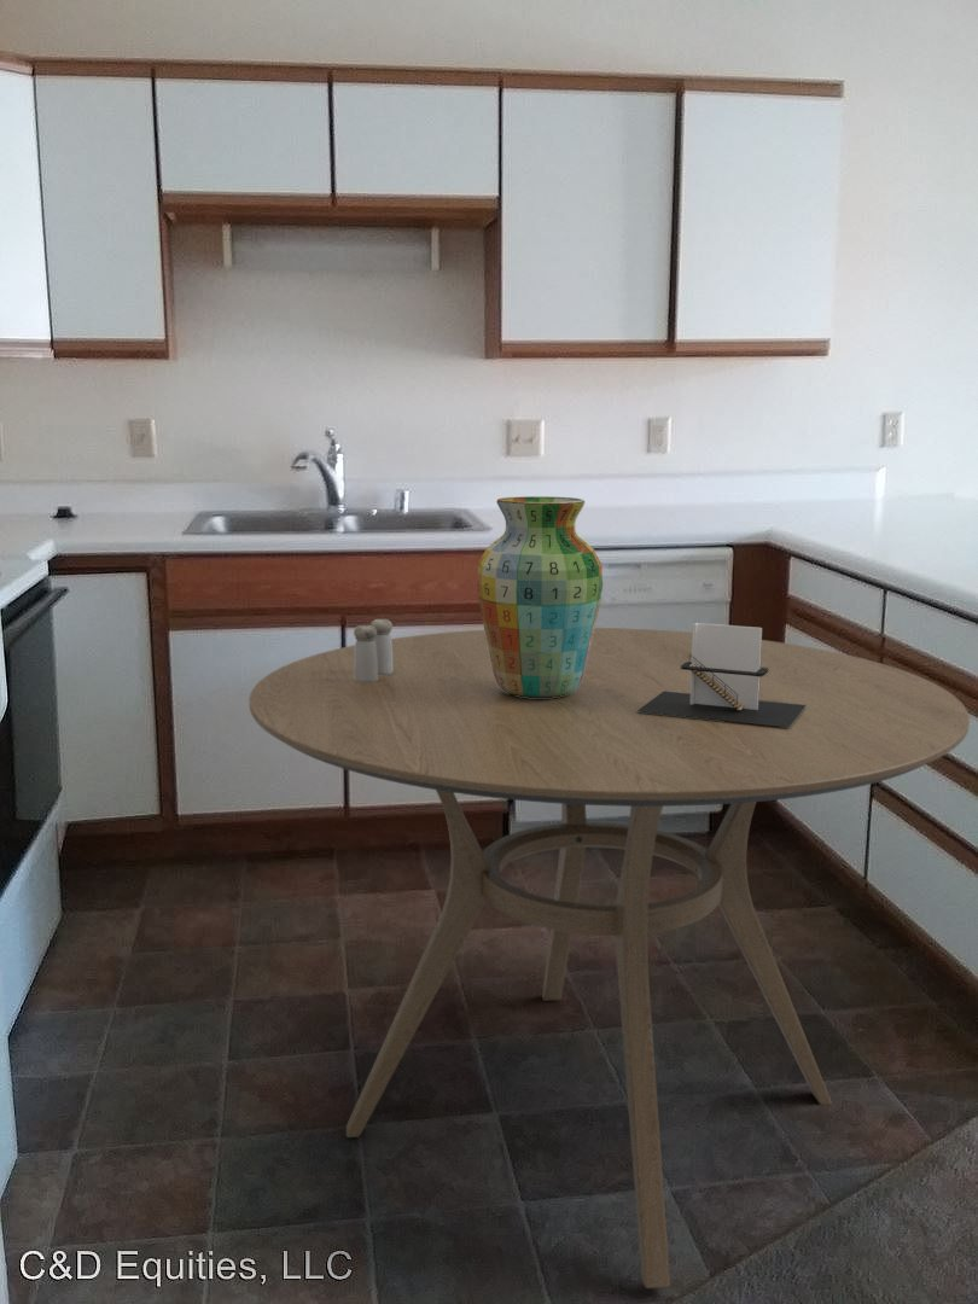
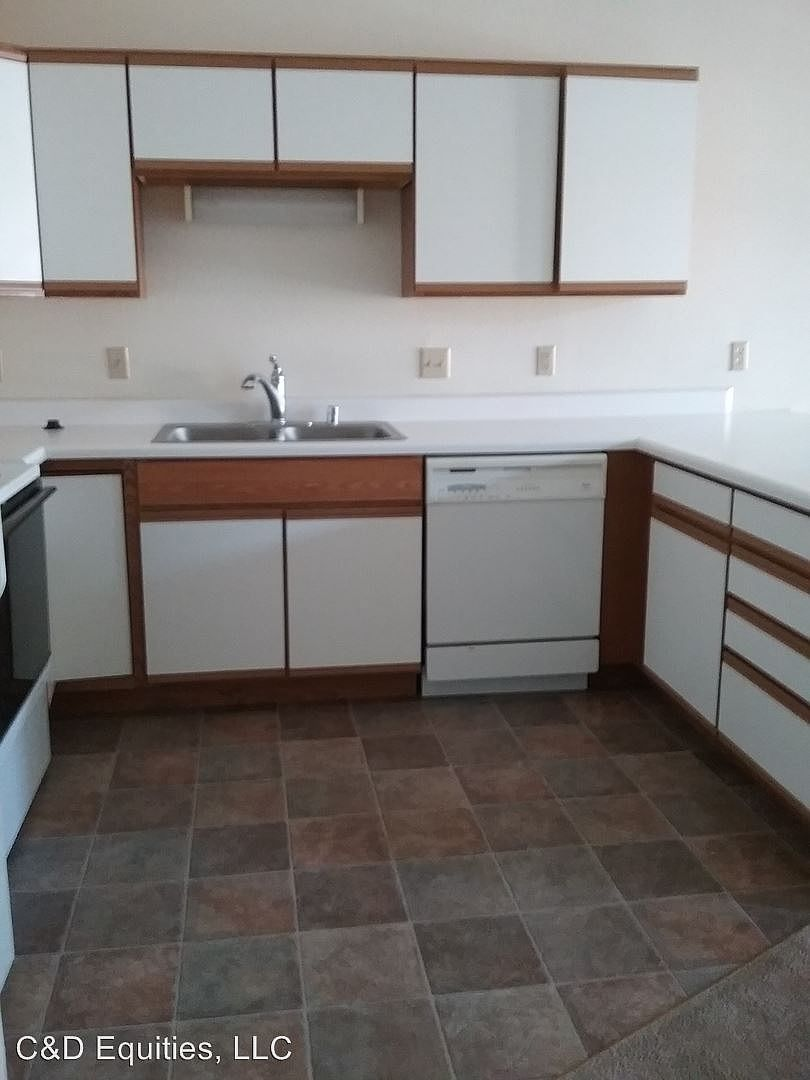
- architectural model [636,622,807,727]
- vase [476,495,604,698]
- salt and pepper shaker [353,618,394,682]
- dining table [248,627,971,1290]
